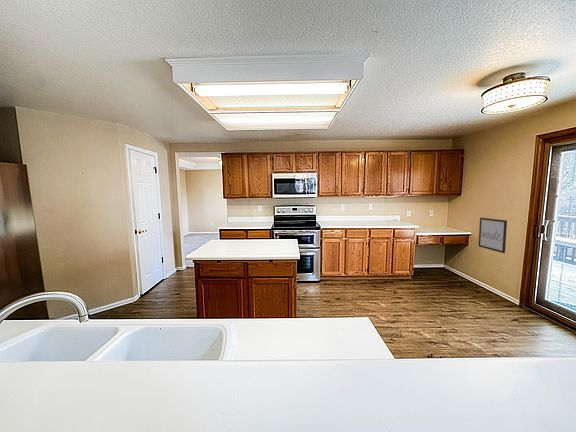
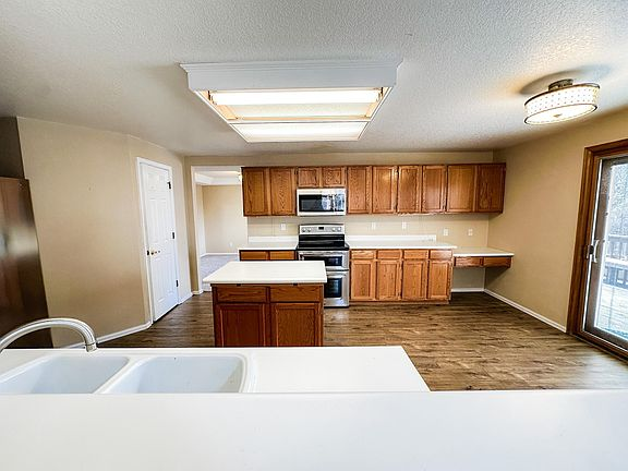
- wall art [478,217,508,254]
